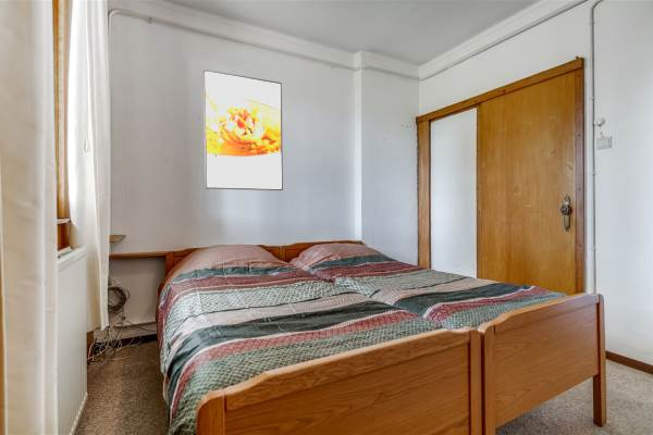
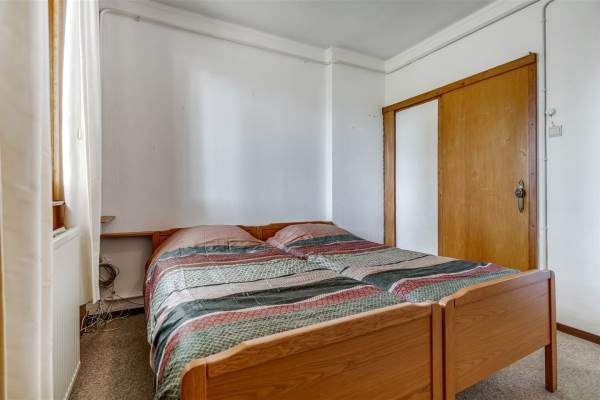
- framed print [202,69,284,191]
